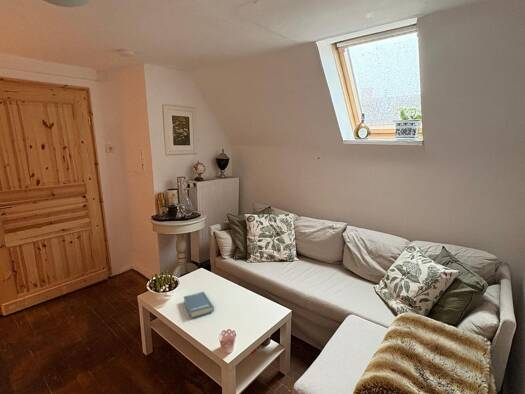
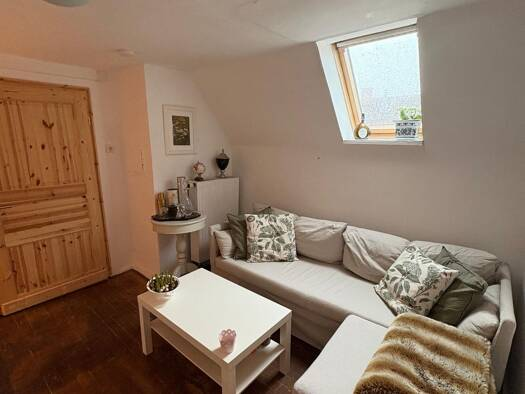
- hardback book [183,291,215,319]
